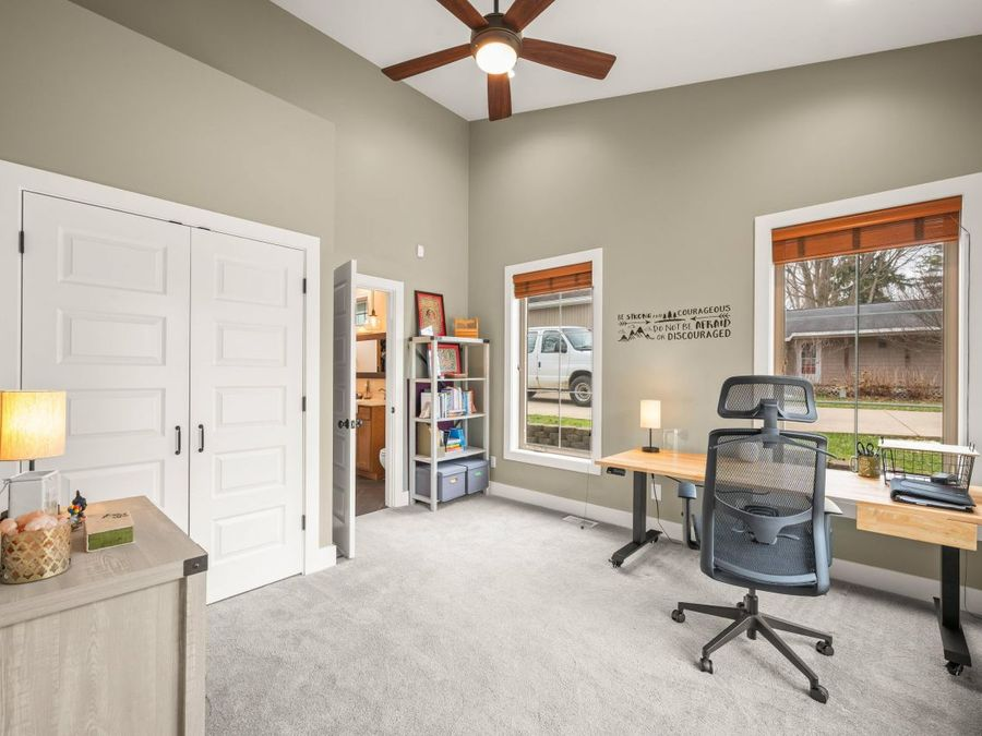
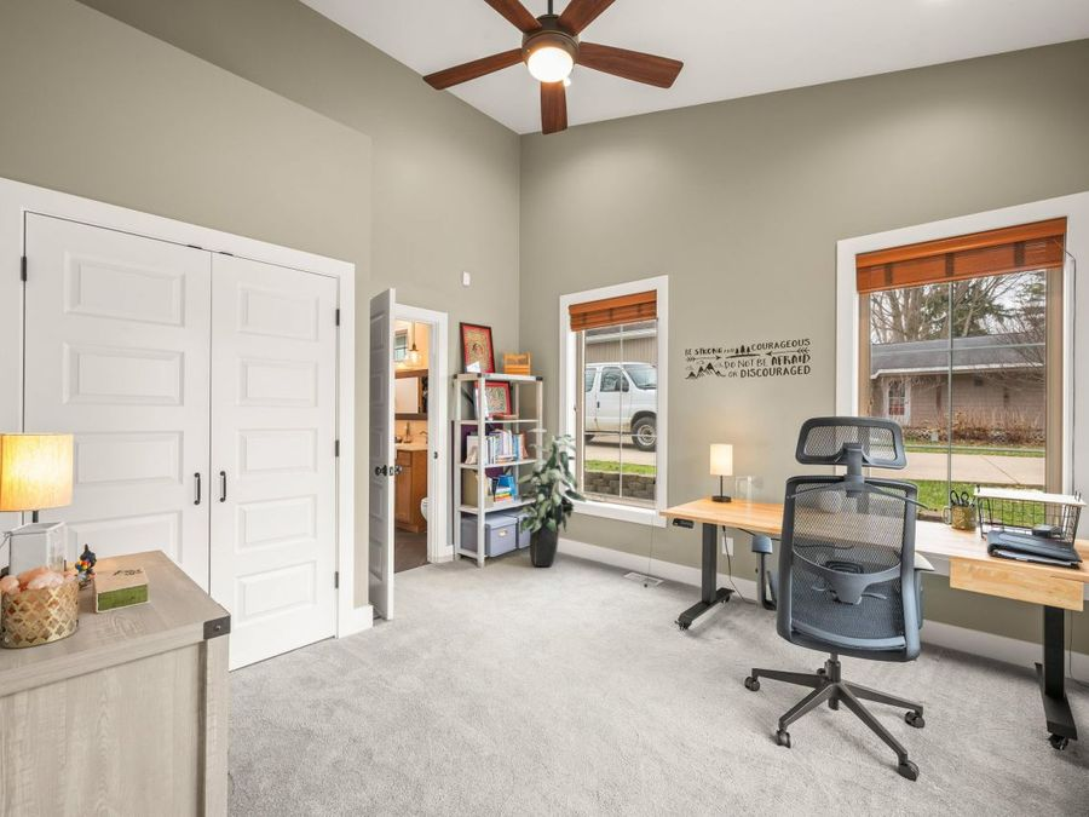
+ indoor plant [514,427,587,568]
